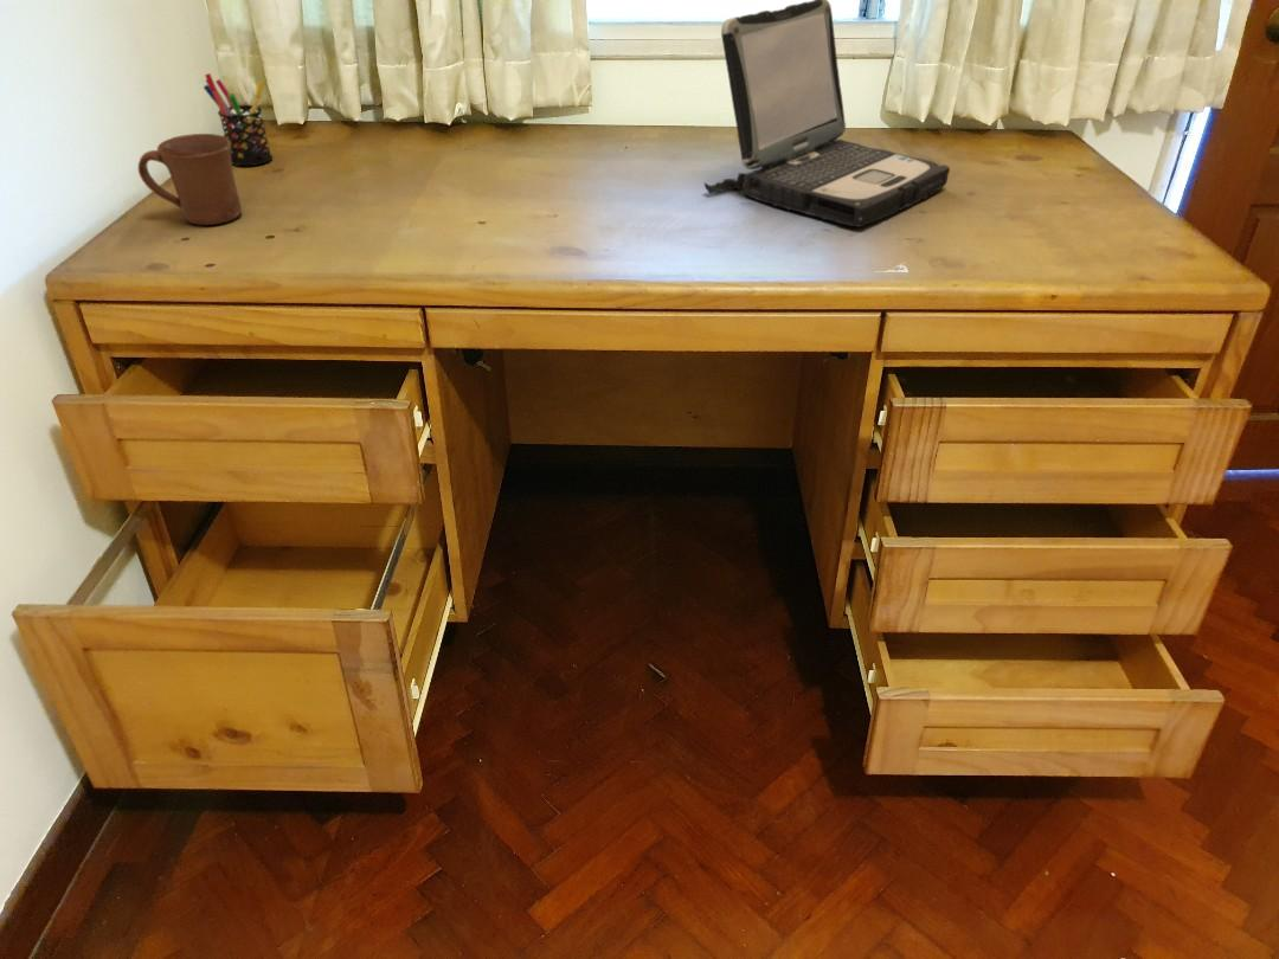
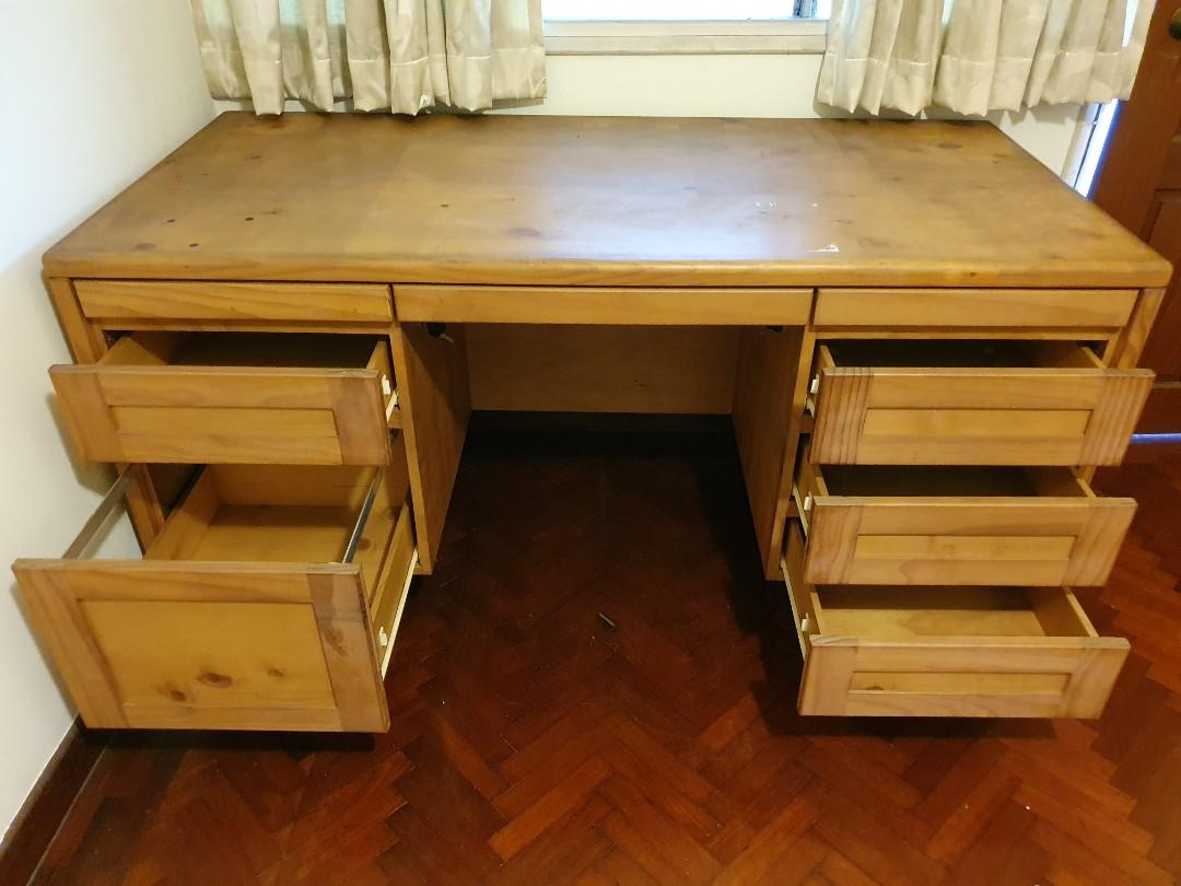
- laptop [703,0,951,229]
- pen holder [203,72,274,167]
- mug [137,133,243,226]
